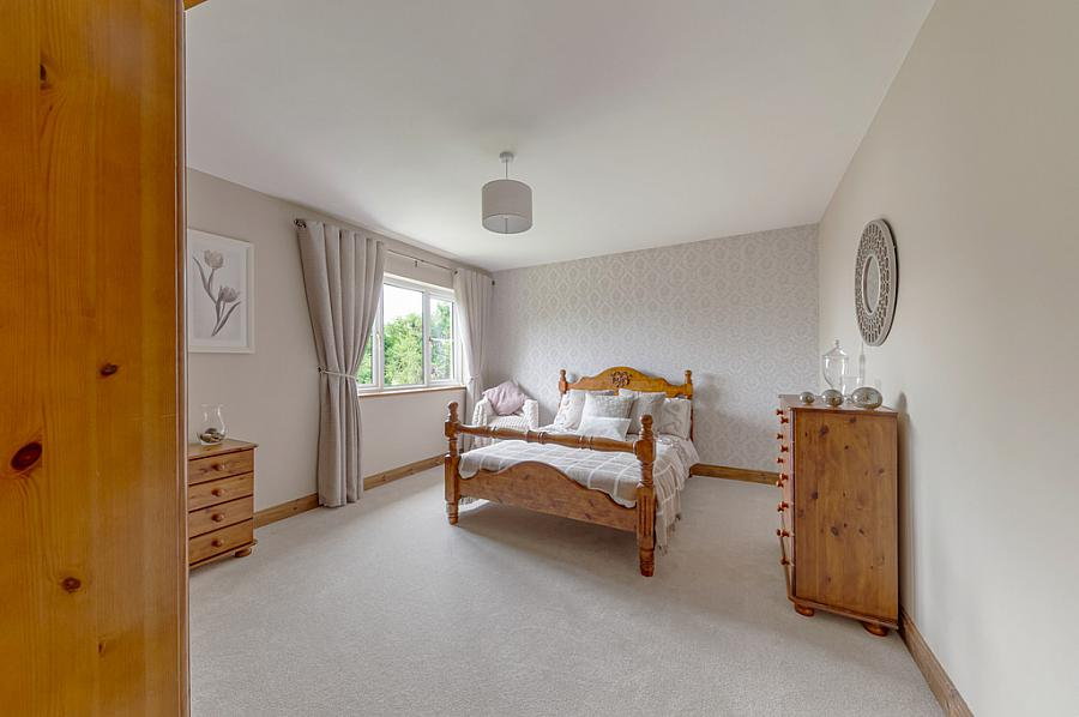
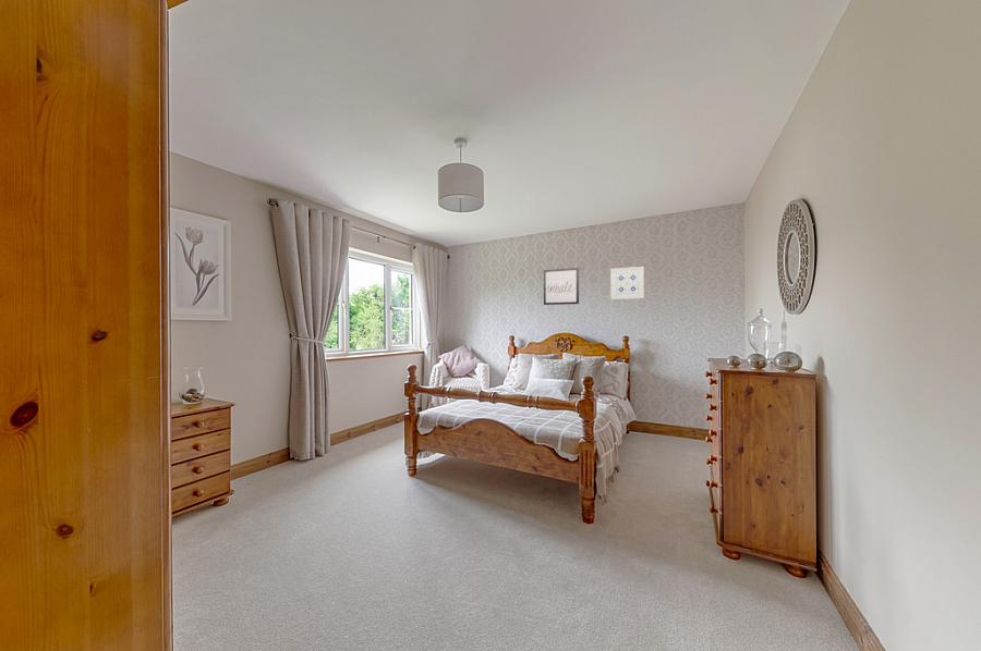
+ wall art [543,267,580,306]
+ wall art [610,266,645,300]
